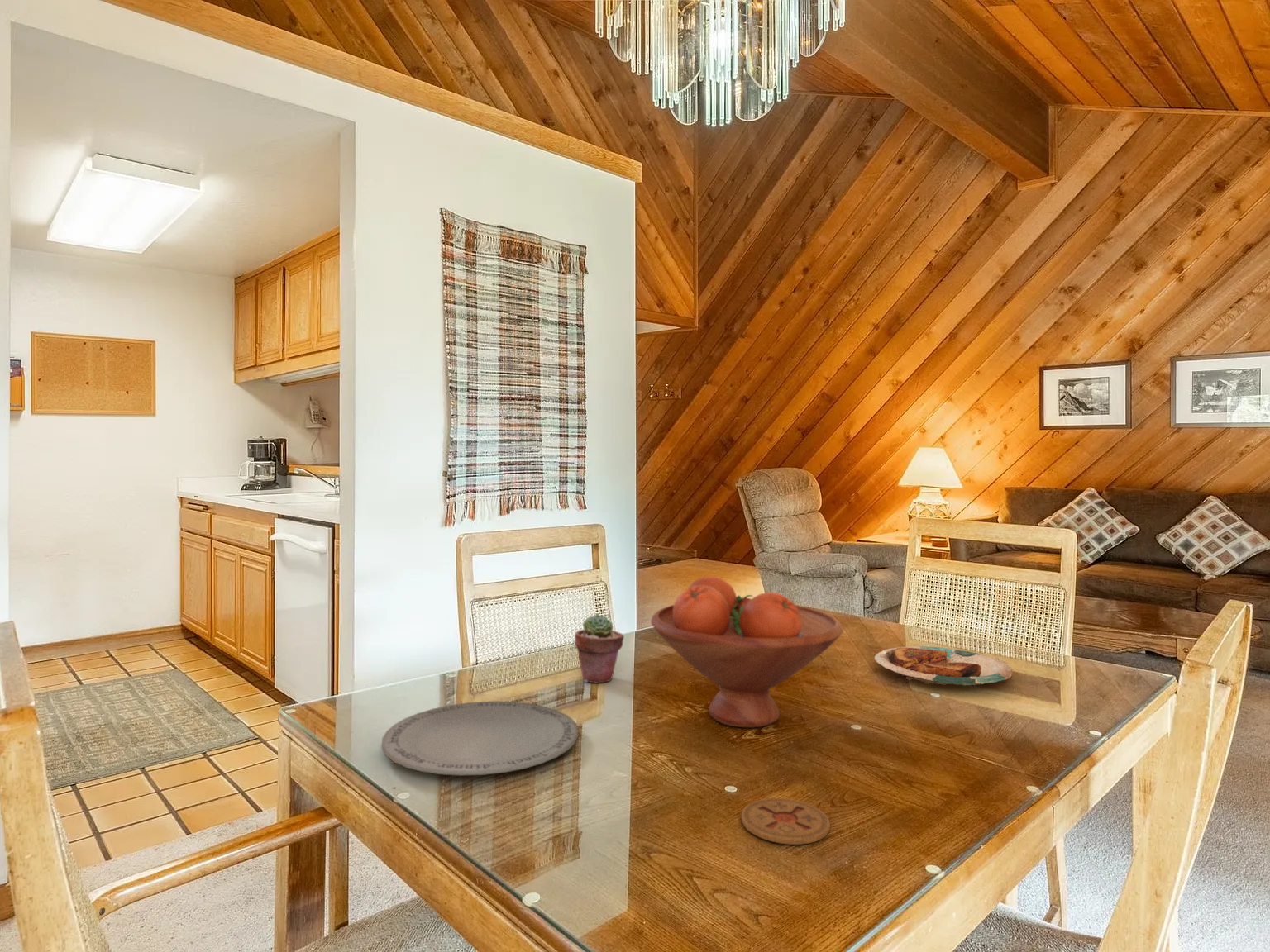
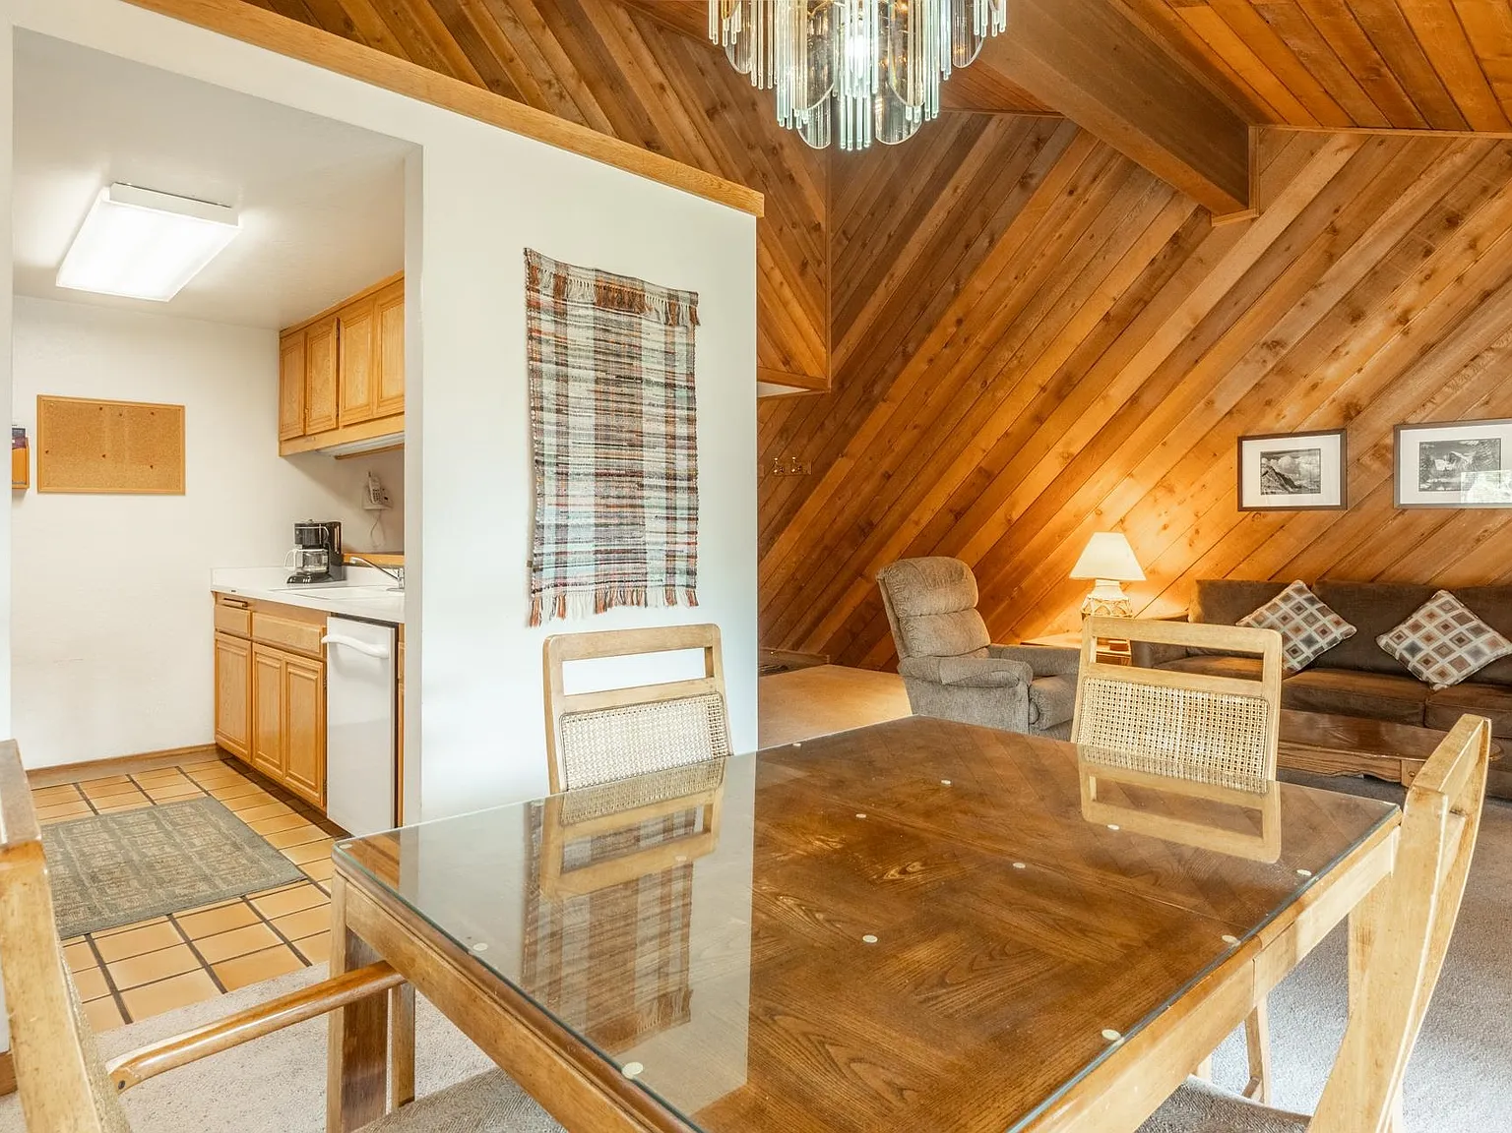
- potted succulent [574,613,624,683]
- plate [873,645,1013,687]
- plate [381,701,579,777]
- coaster [740,797,831,845]
- fruit bowl [650,575,843,729]
